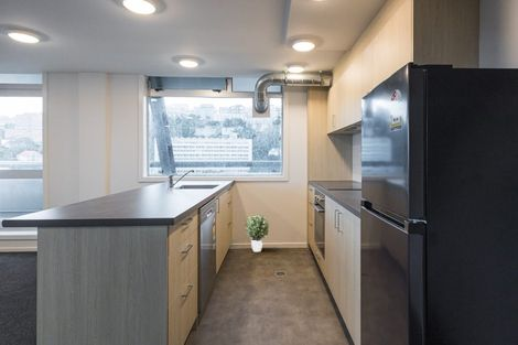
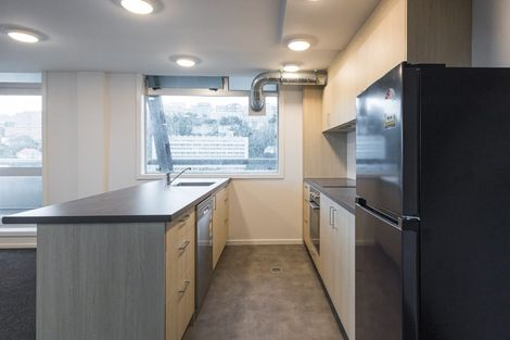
- potted plant [245,215,270,254]
